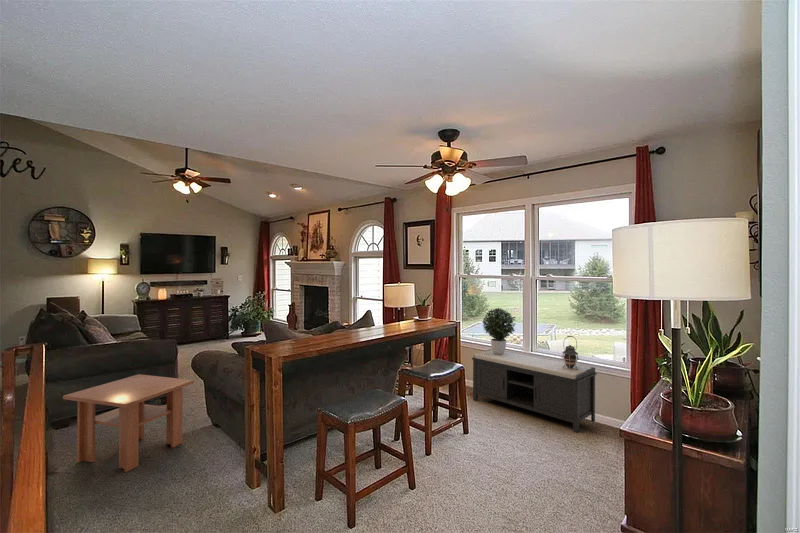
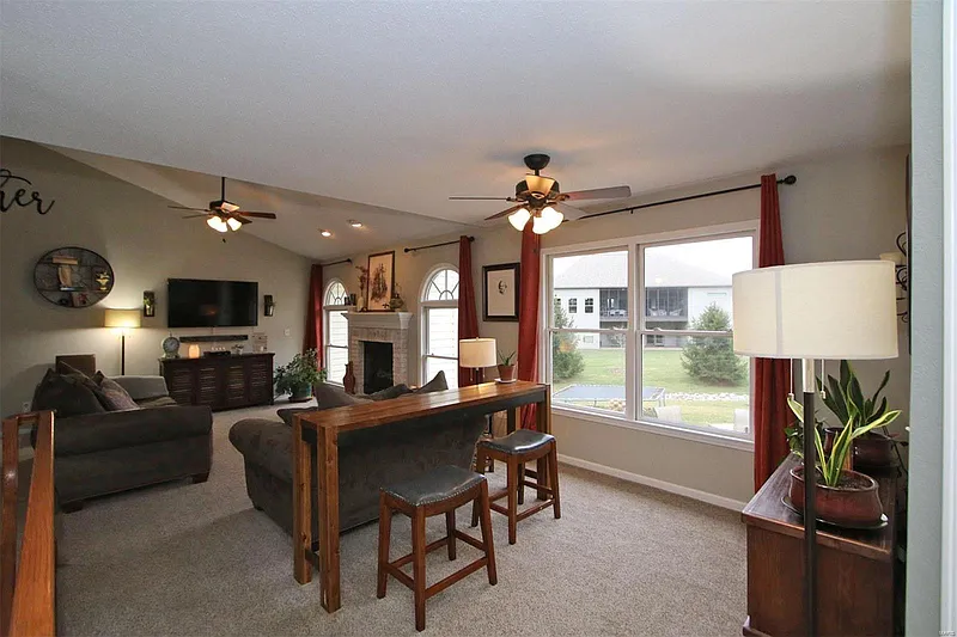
- lantern [560,335,580,370]
- bench [471,348,598,433]
- coffee table [62,373,195,473]
- potted plant [482,307,517,355]
